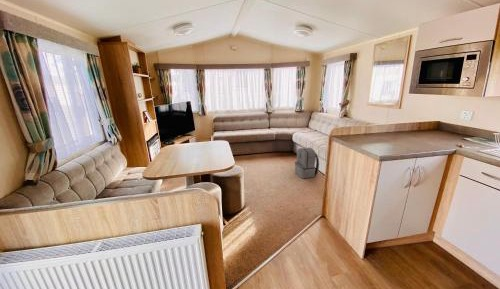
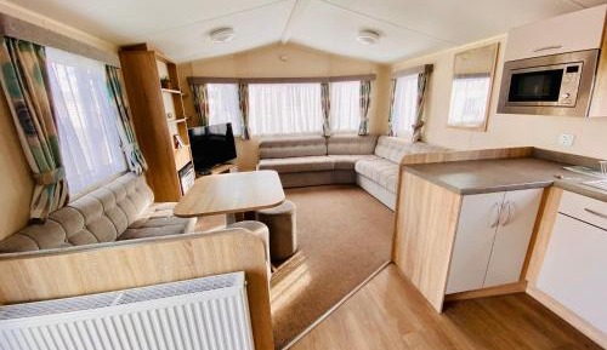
- backpack [294,147,320,179]
